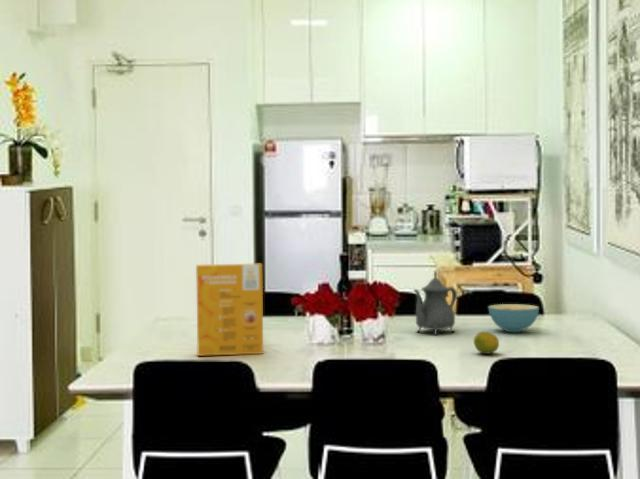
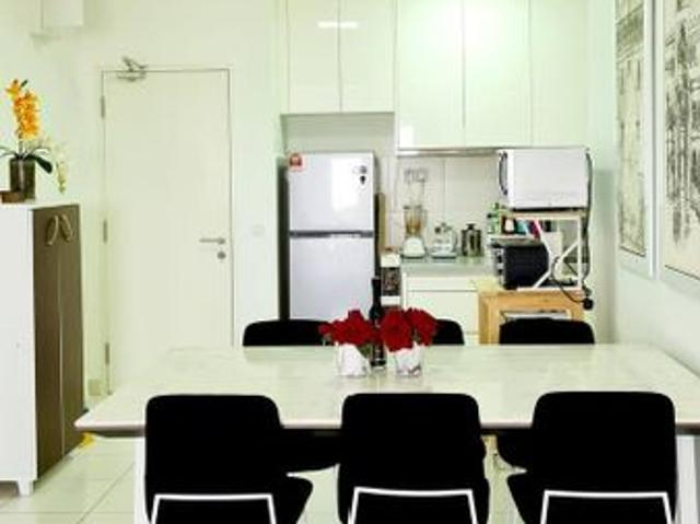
- teapot [412,268,458,336]
- cereal box [195,263,264,357]
- cereal bowl [487,303,540,333]
- fruit [473,331,500,355]
